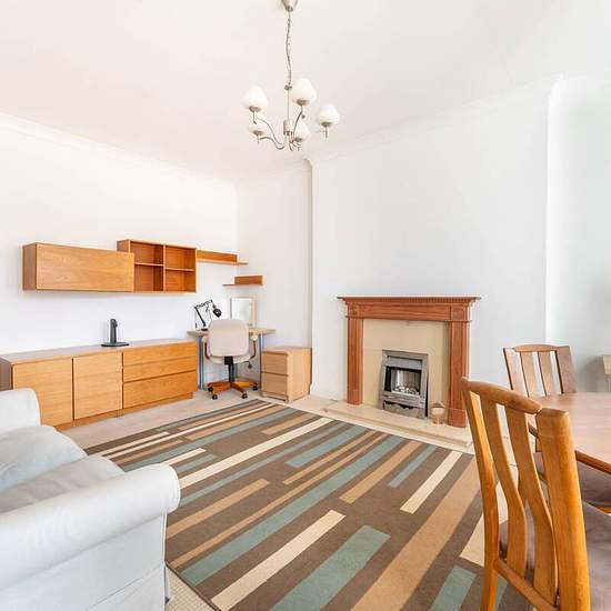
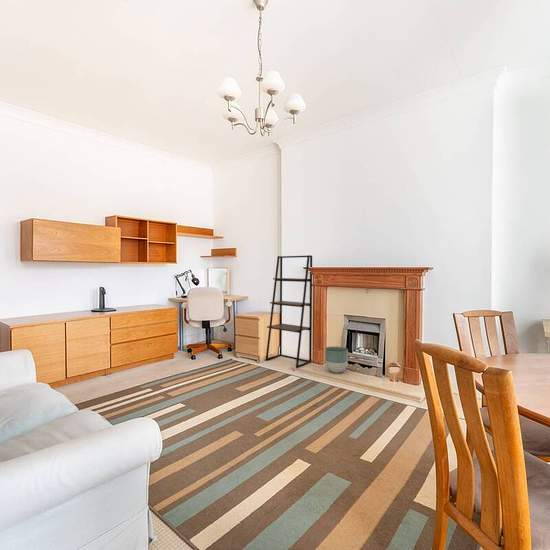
+ shelving unit [265,254,313,369]
+ planter [324,346,349,374]
